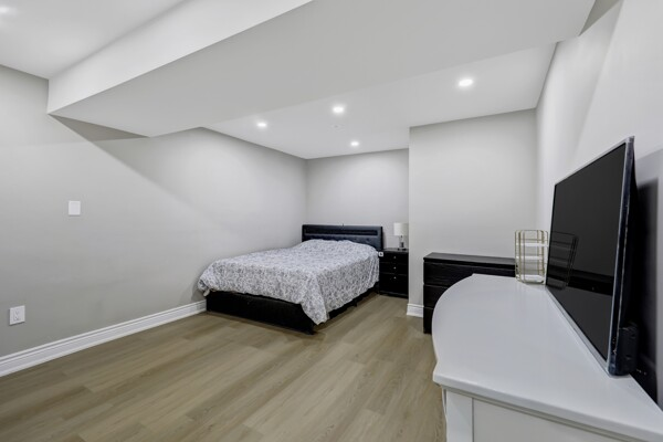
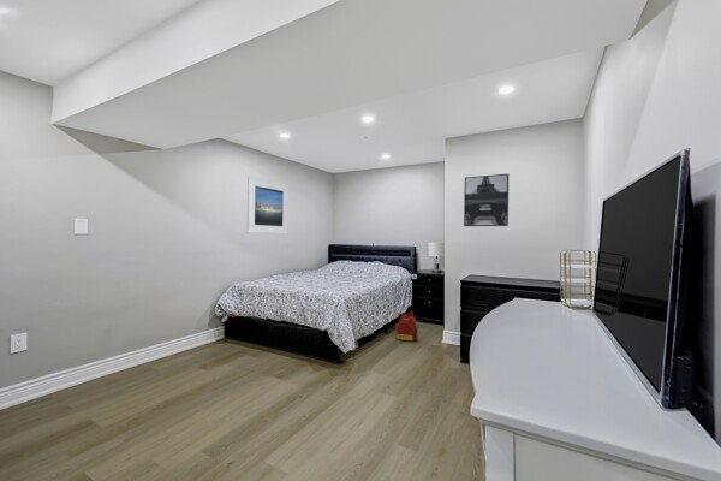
+ wall art [463,173,511,227]
+ backpack [395,308,418,343]
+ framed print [246,176,290,234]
